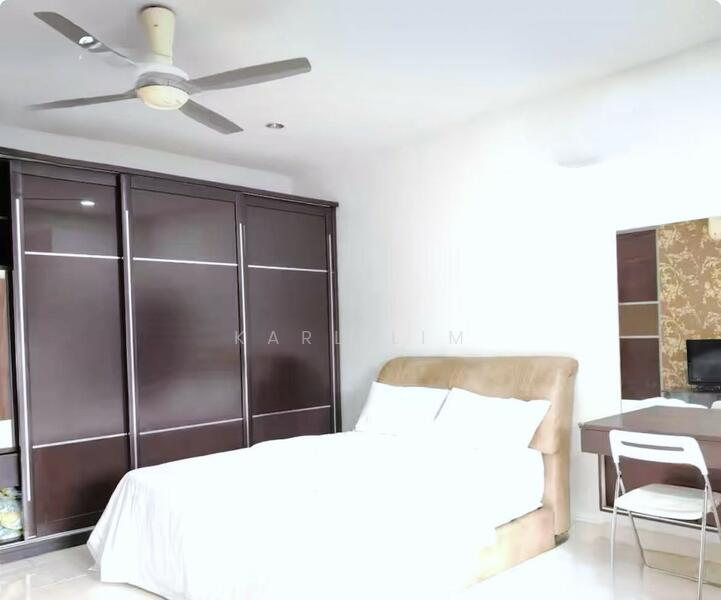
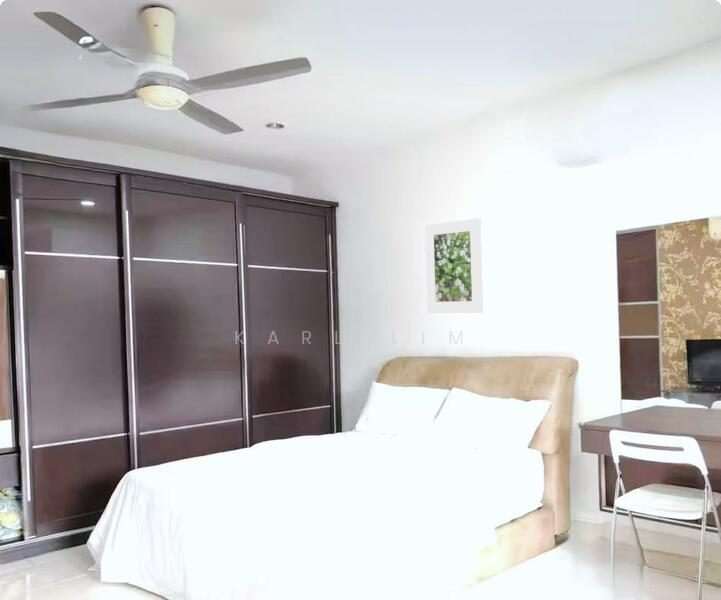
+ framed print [424,217,484,314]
